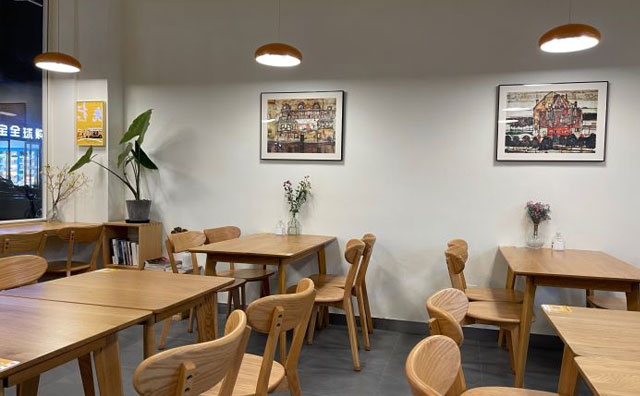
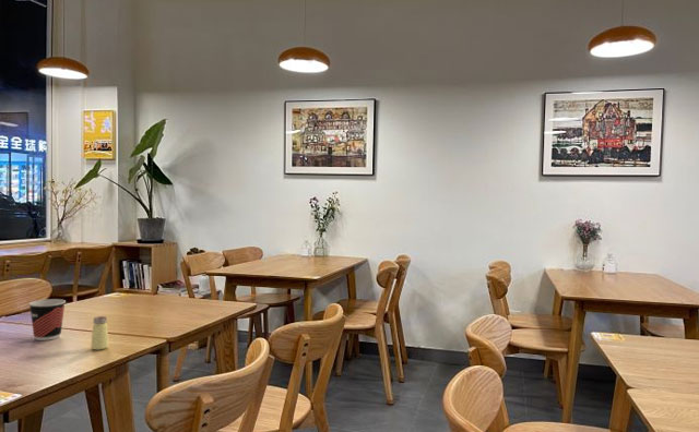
+ saltshaker [90,315,110,351]
+ cup [28,298,67,341]
